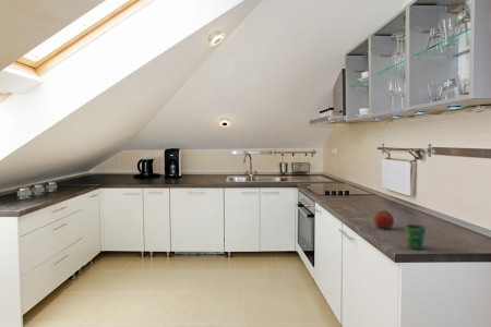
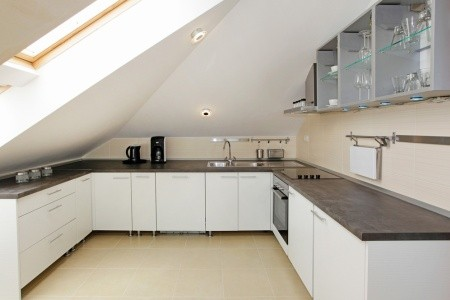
- fruit [372,209,395,230]
- cup [404,223,427,251]
